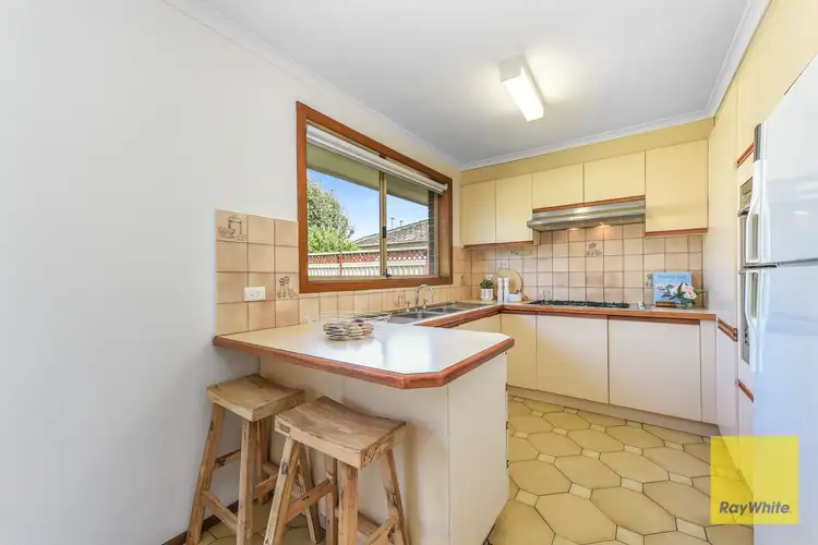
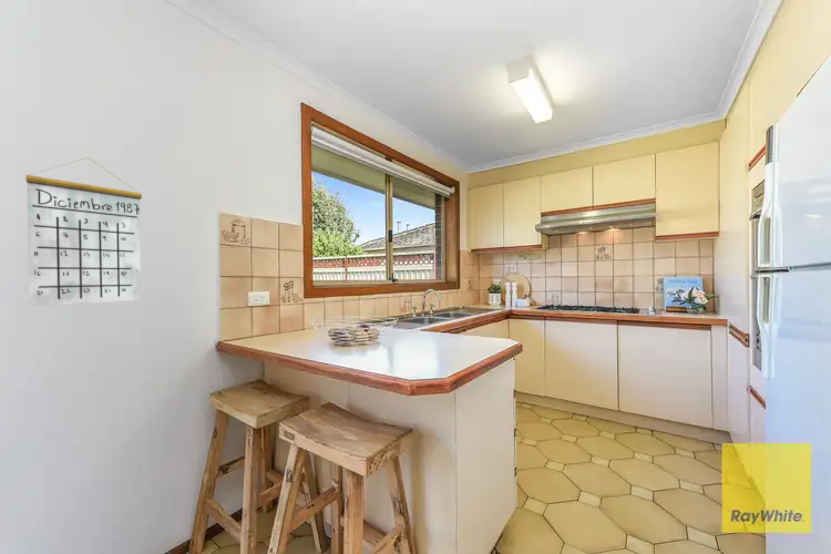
+ calendar [24,156,143,307]
